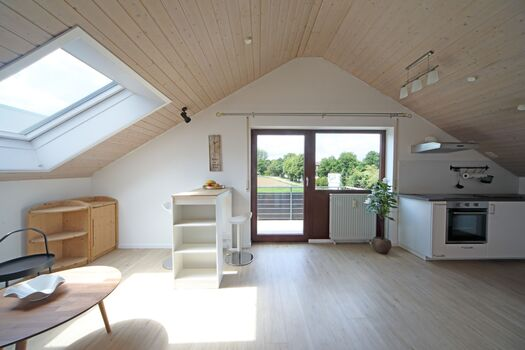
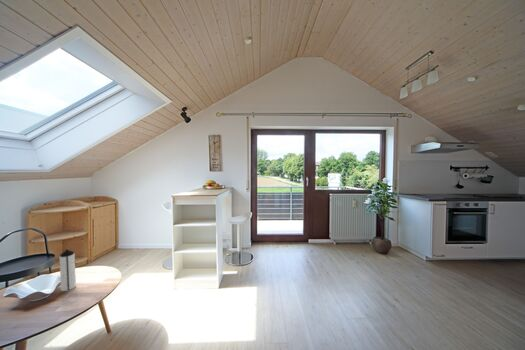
+ water bottle [59,248,77,292]
